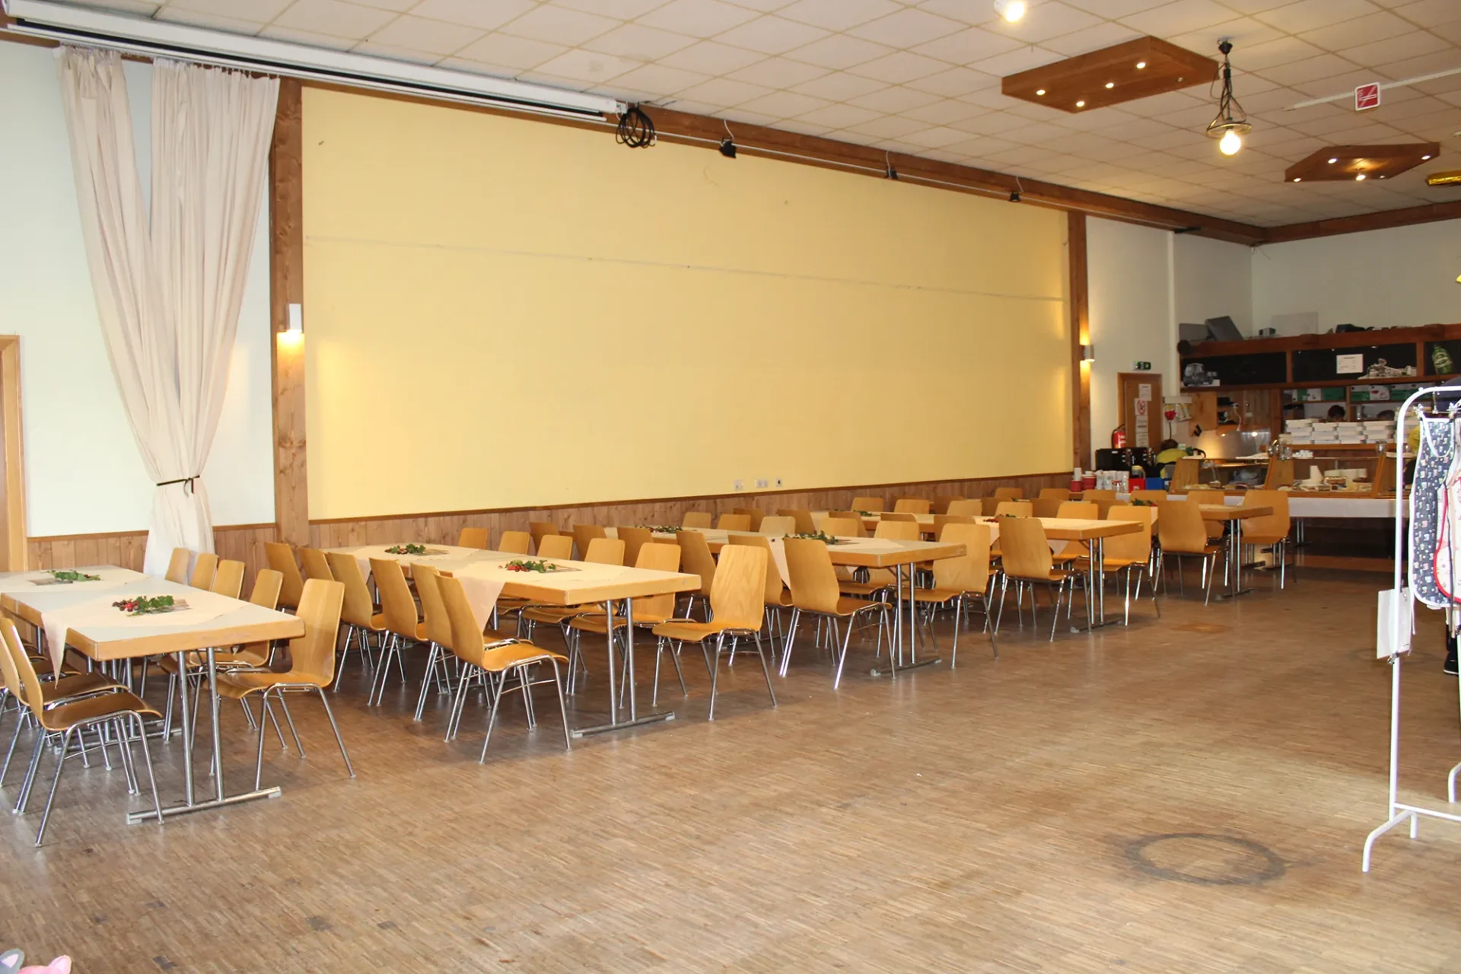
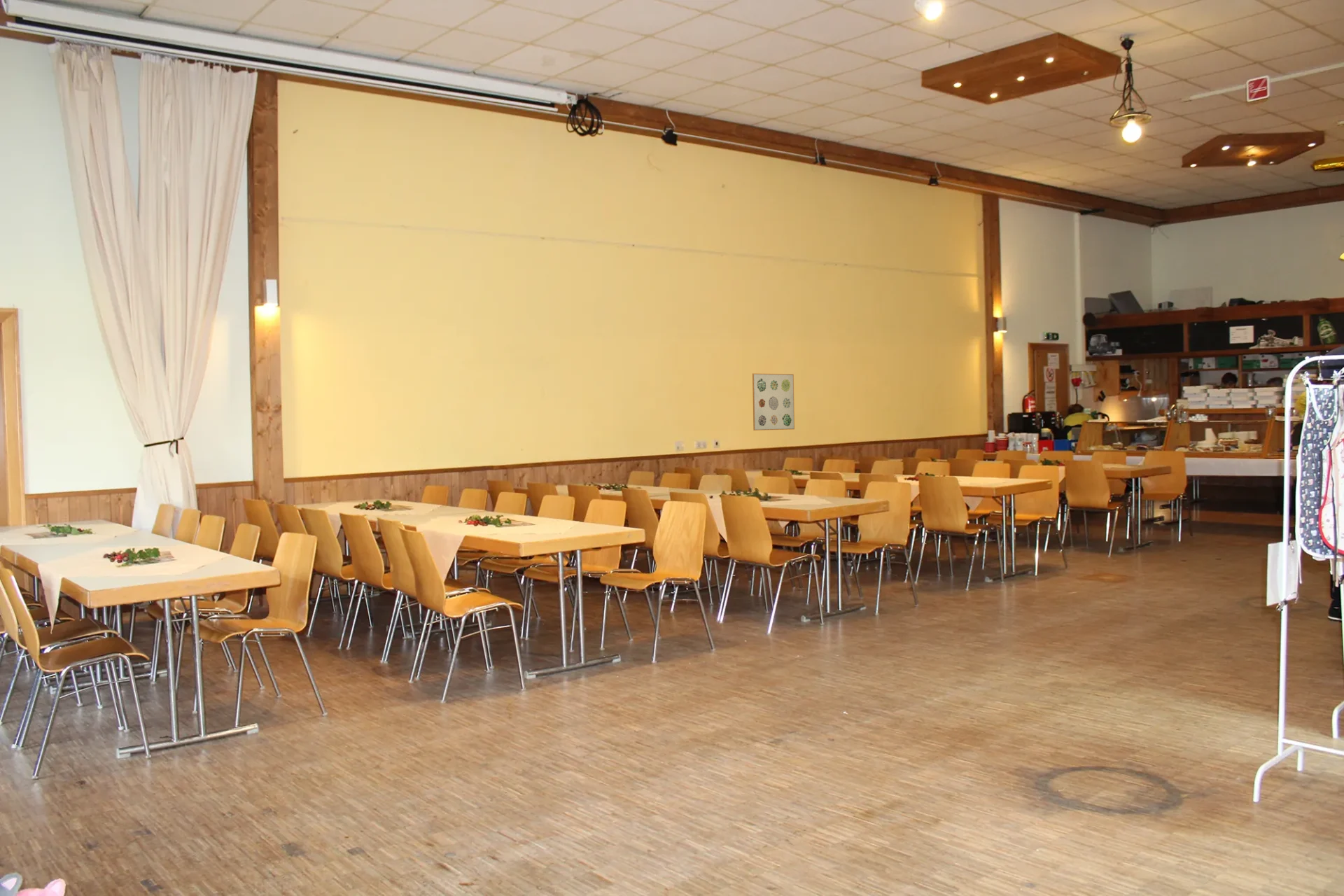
+ wall art [752,372,795,431]
